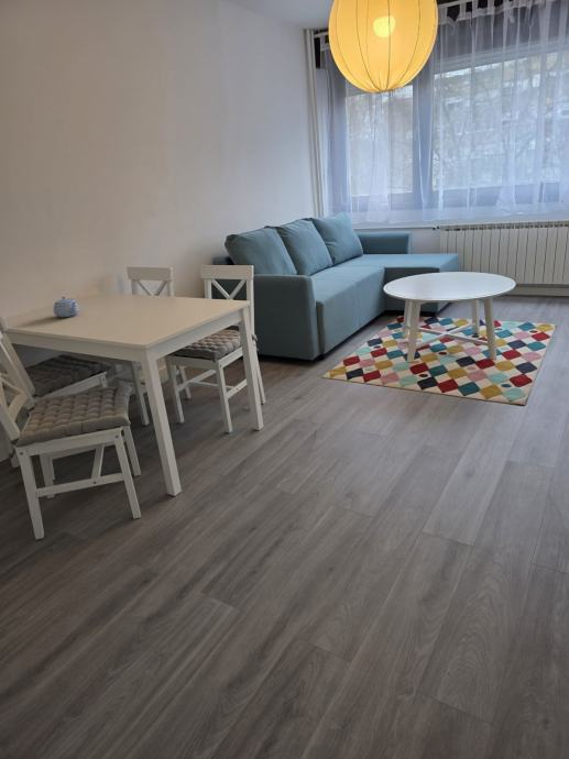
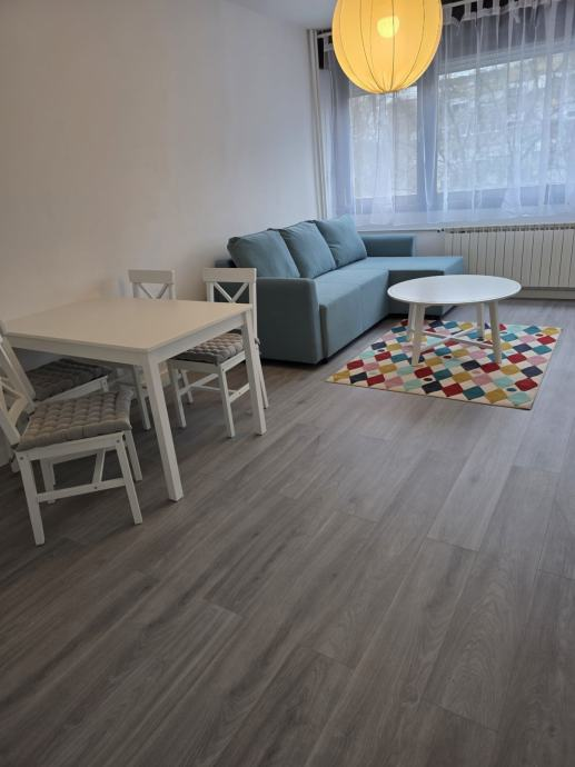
- teapot [53,296,80,318]
